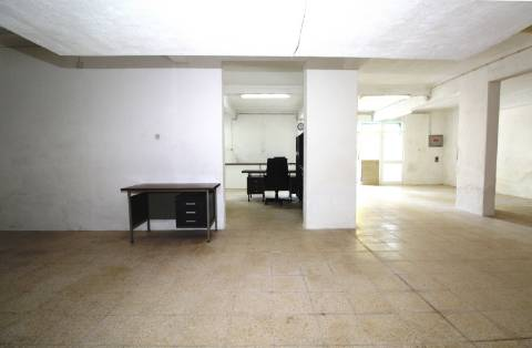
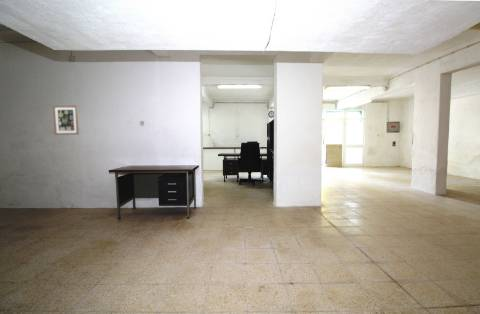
+ wall art [52,104,80,136]
